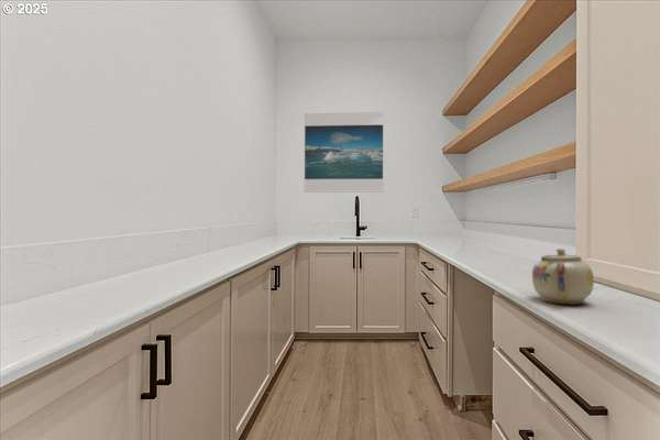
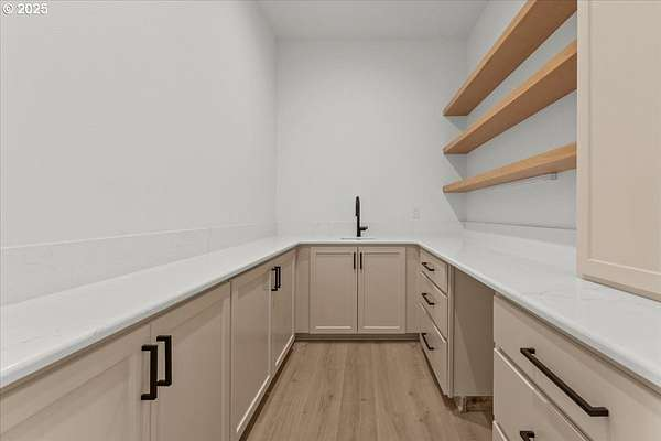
- teapot [531,248,595,306]
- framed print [304,111,385,194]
